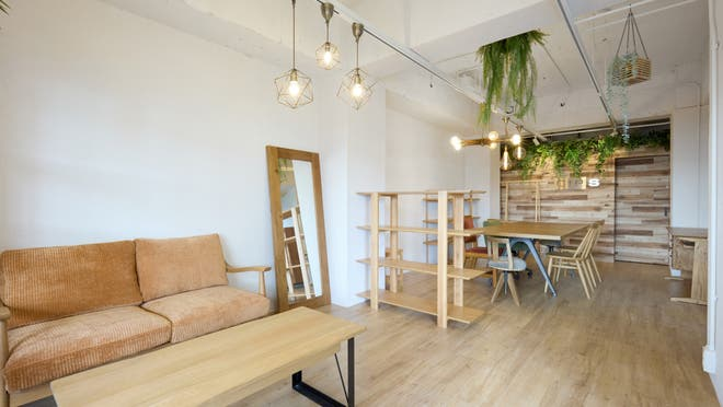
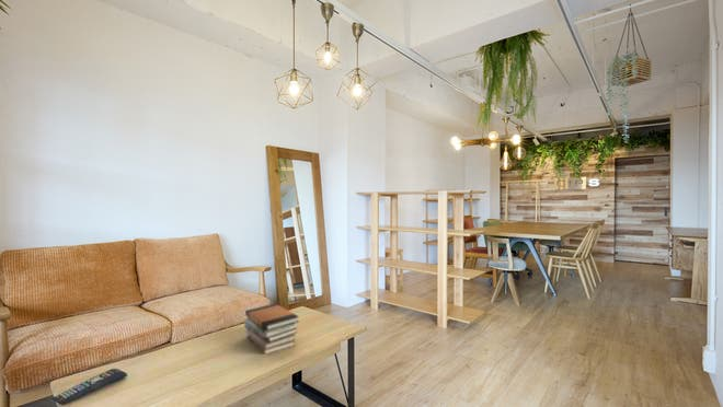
+ book stack [243,302,300,356]
+ remote control [51,368,128,406]
